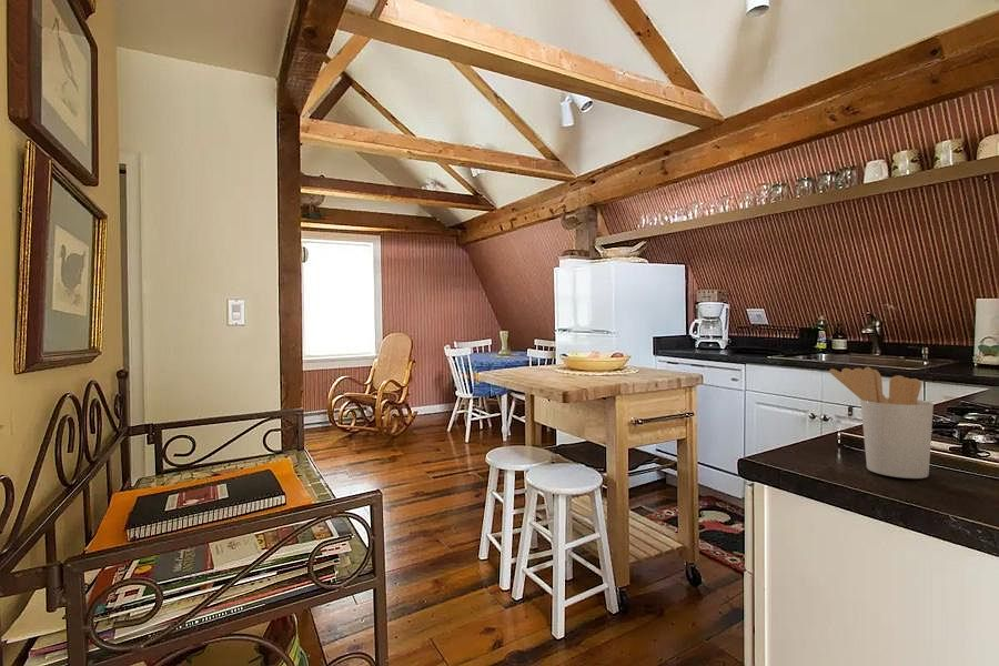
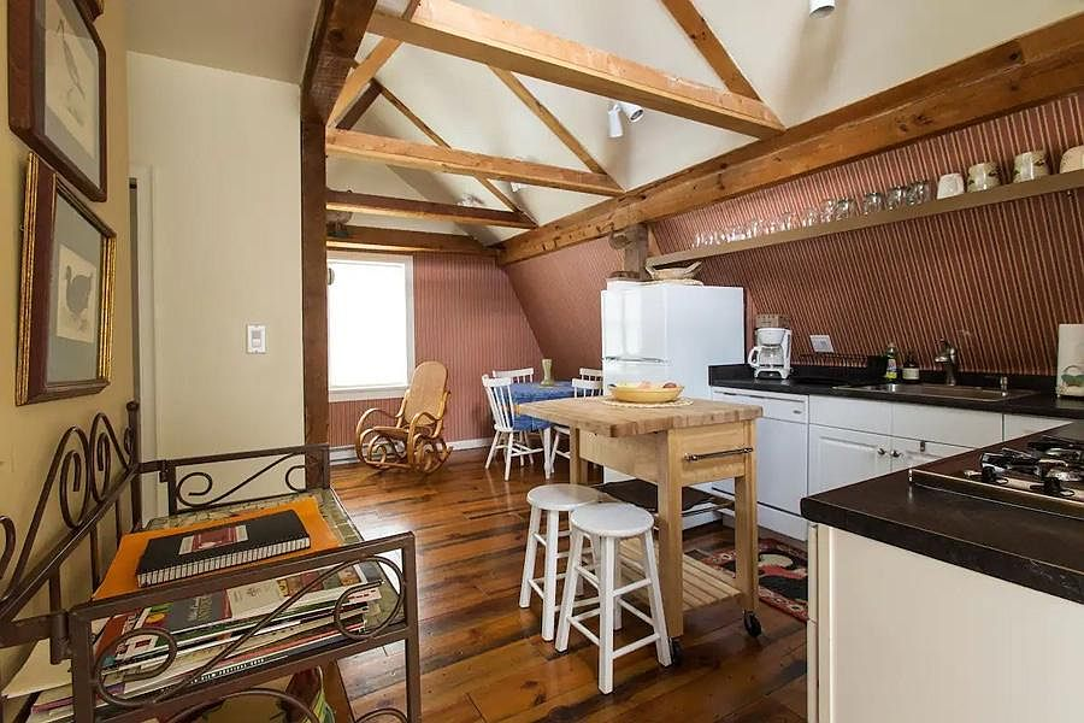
- utensil holder [829,366,935,480]
